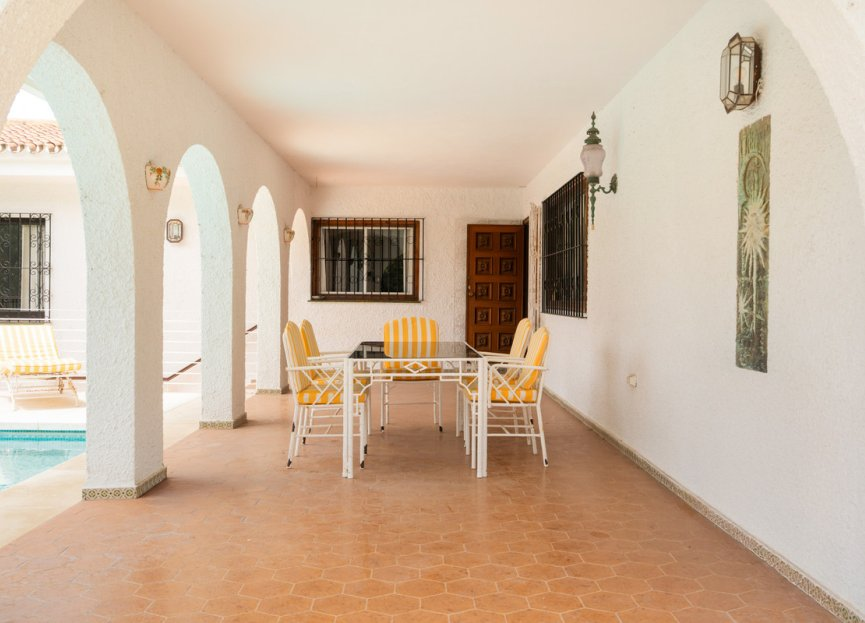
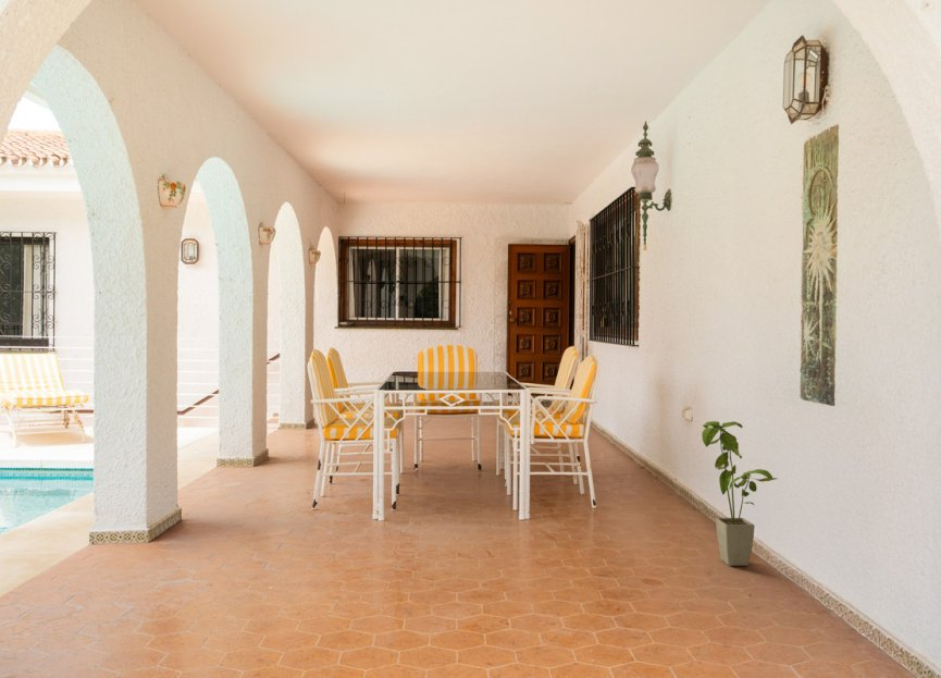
+ house plant [701,420,778,567]
